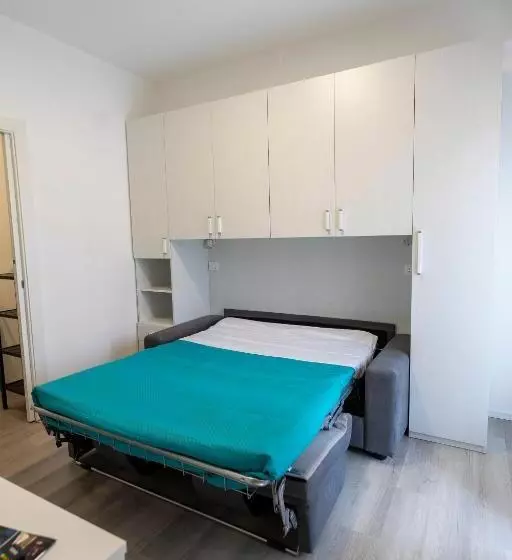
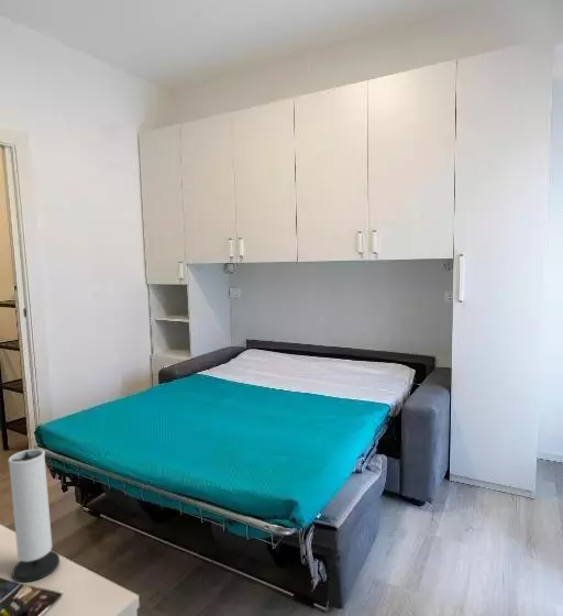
+ speaker [7,448,60,583]
